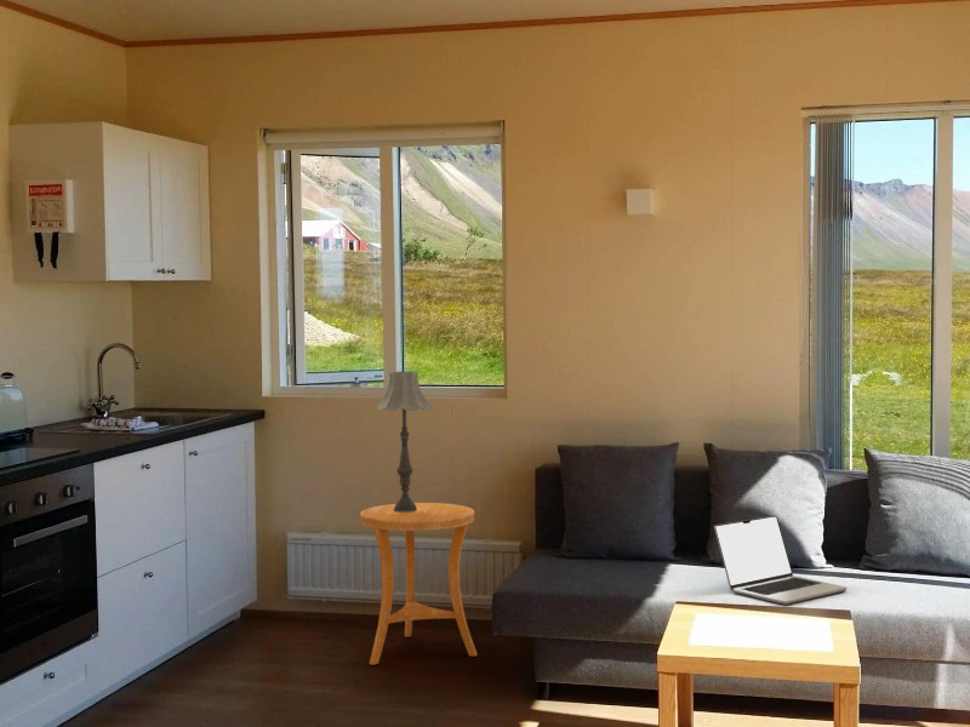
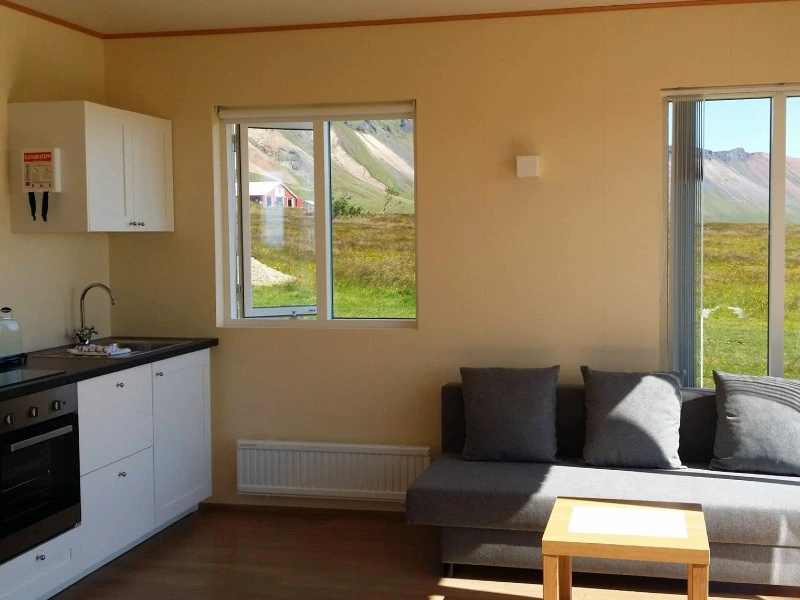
- side table [359,502,478,665]
- laptop [713,515,848,606]
- table lamp [376,370,433,513]
